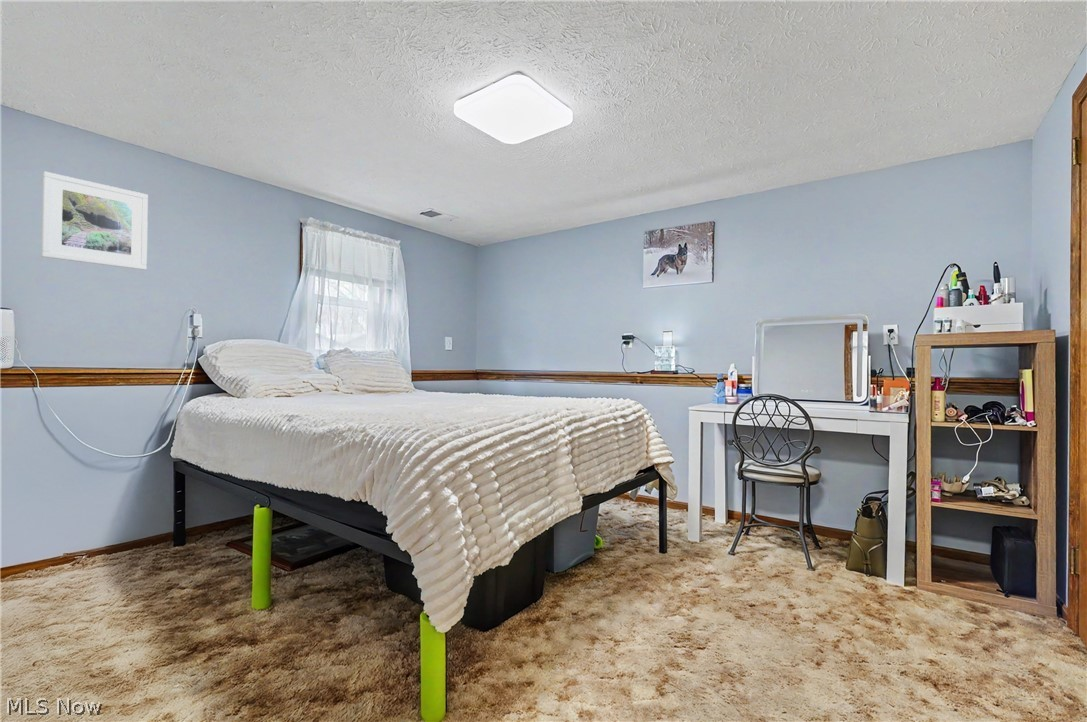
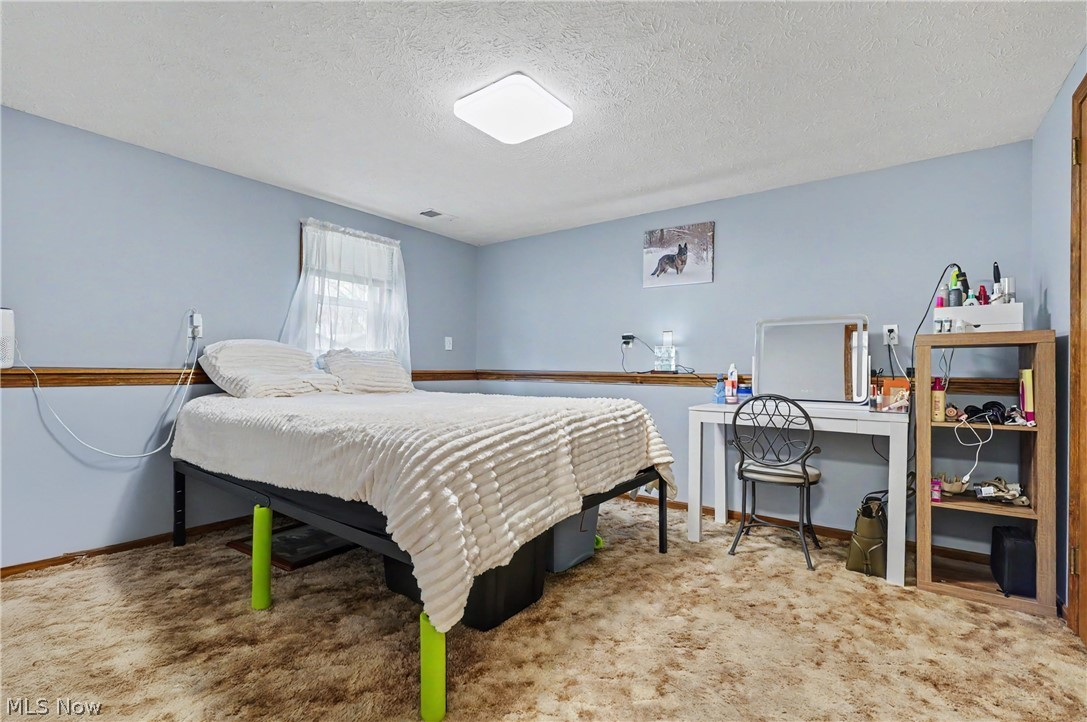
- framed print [41,171,149,271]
